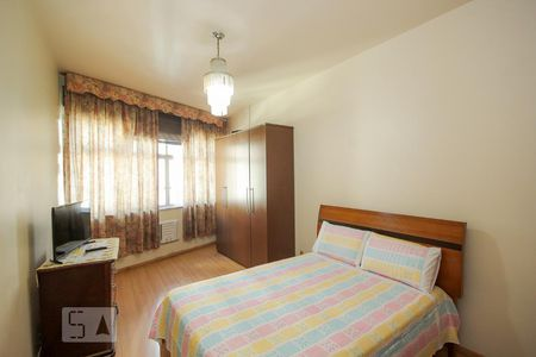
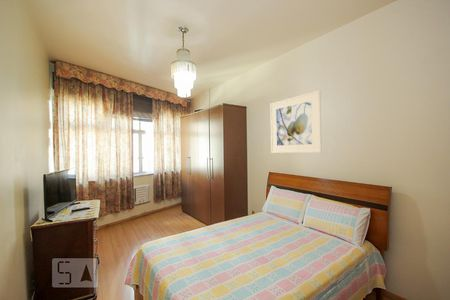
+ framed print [269,89,323,154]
